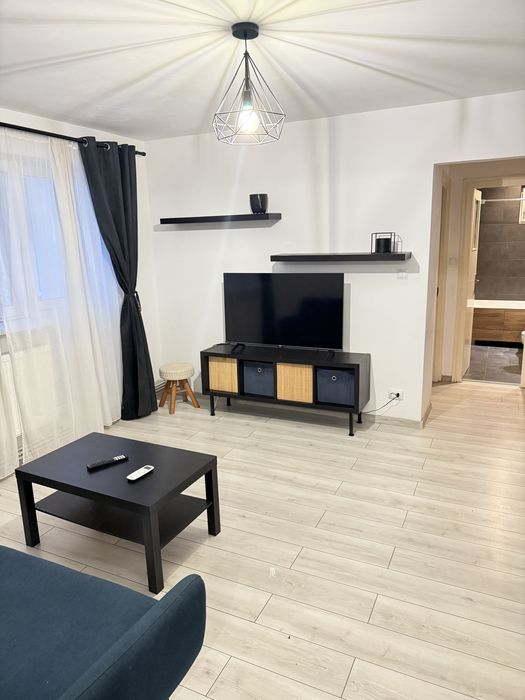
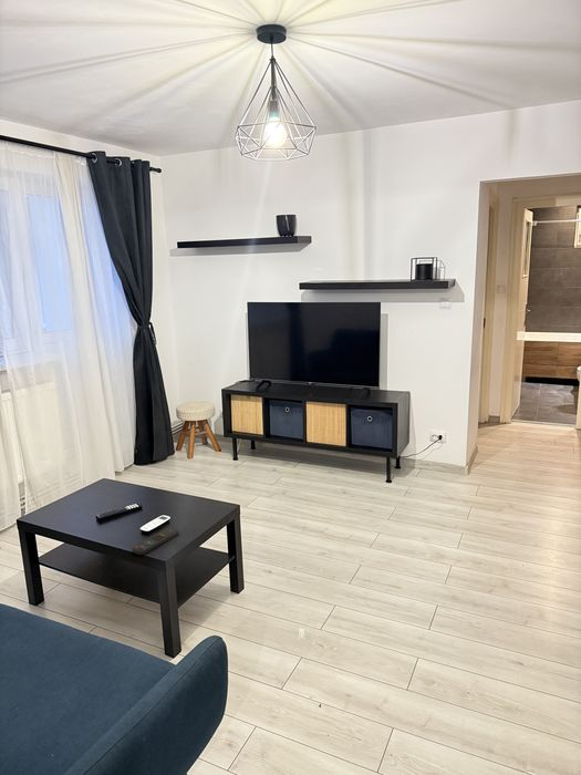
+ remote control [132,527,180,556]
